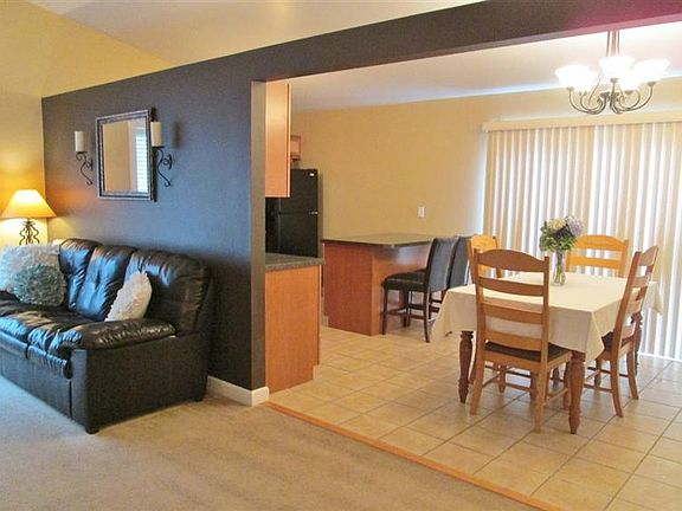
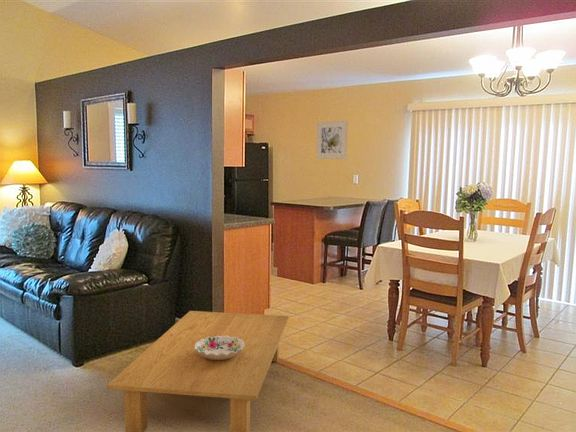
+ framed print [316,119,349,160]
+ decorative bowl [194,336,245,360]
+ coffee table [106,310,290,432]
